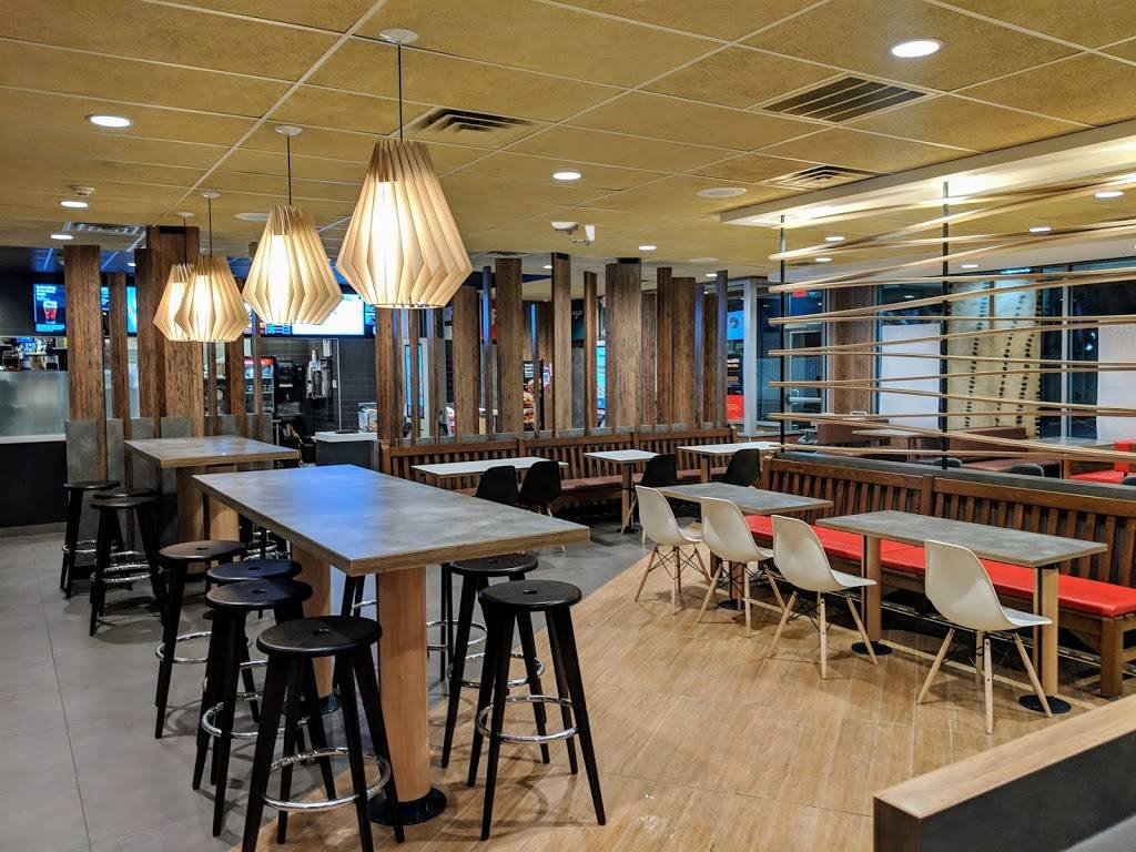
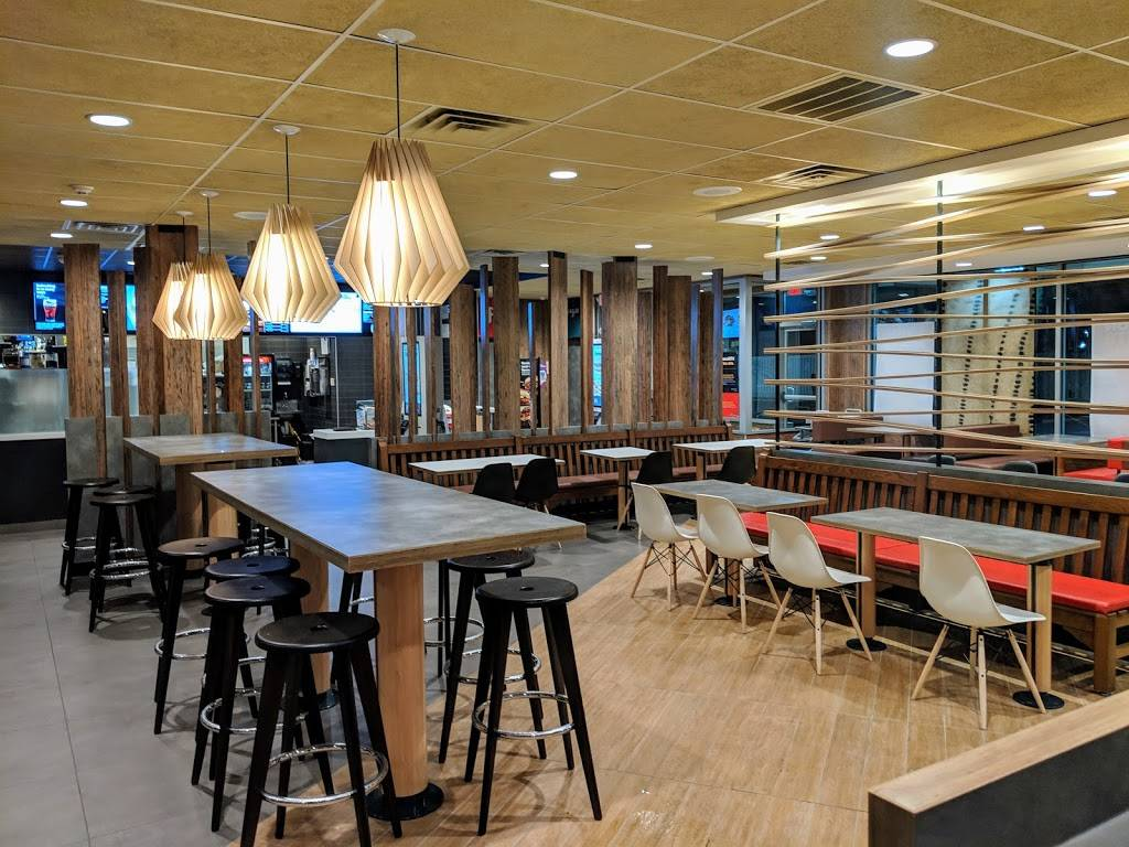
- security camera [550,221,596,247]
